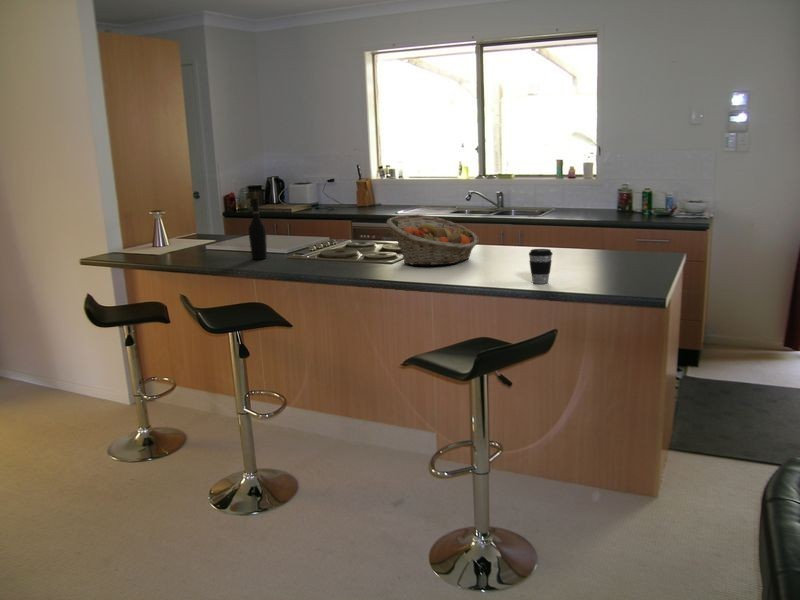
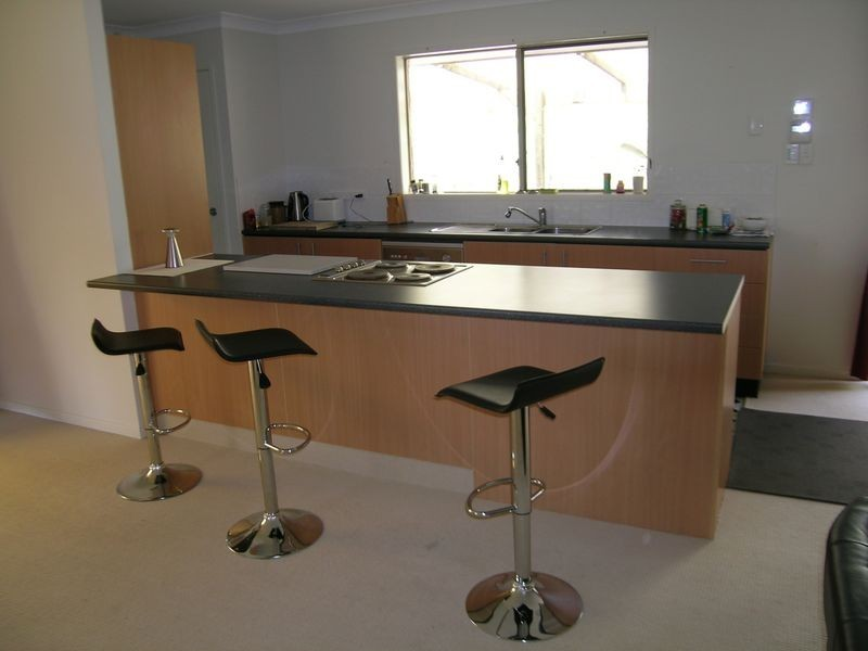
- fruit basket [386,213,480,266]
- wine bottle [247,197,268,260]
- coffee cup [528,248,554,285]
